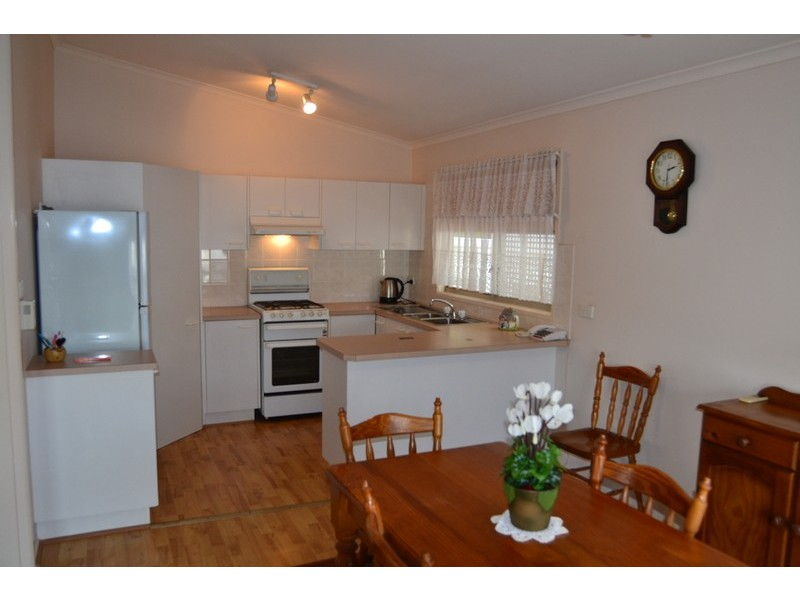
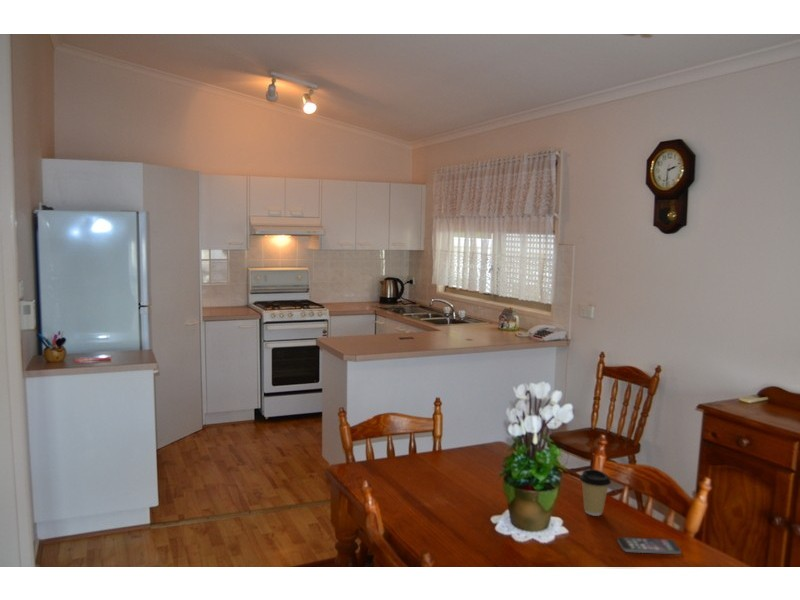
+ coffee cup [579,468,612,517]
+ smartphone [616,536,682,555]
